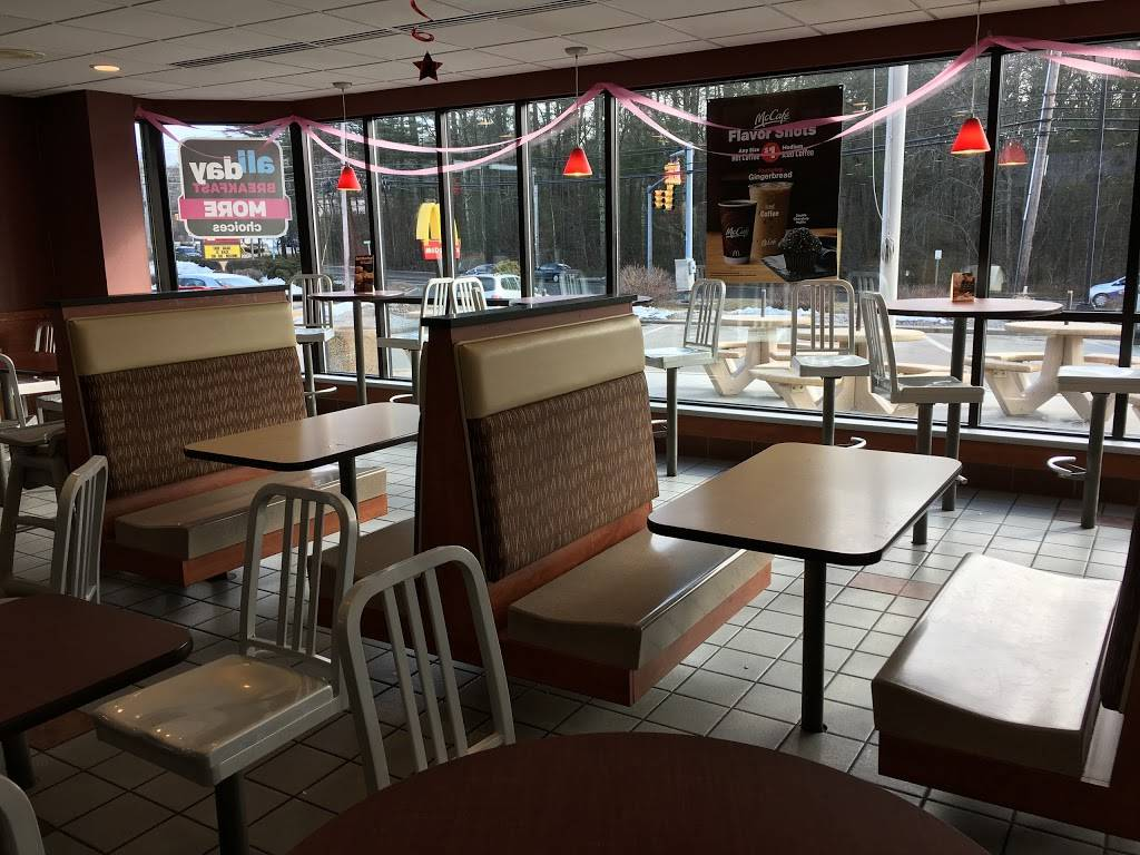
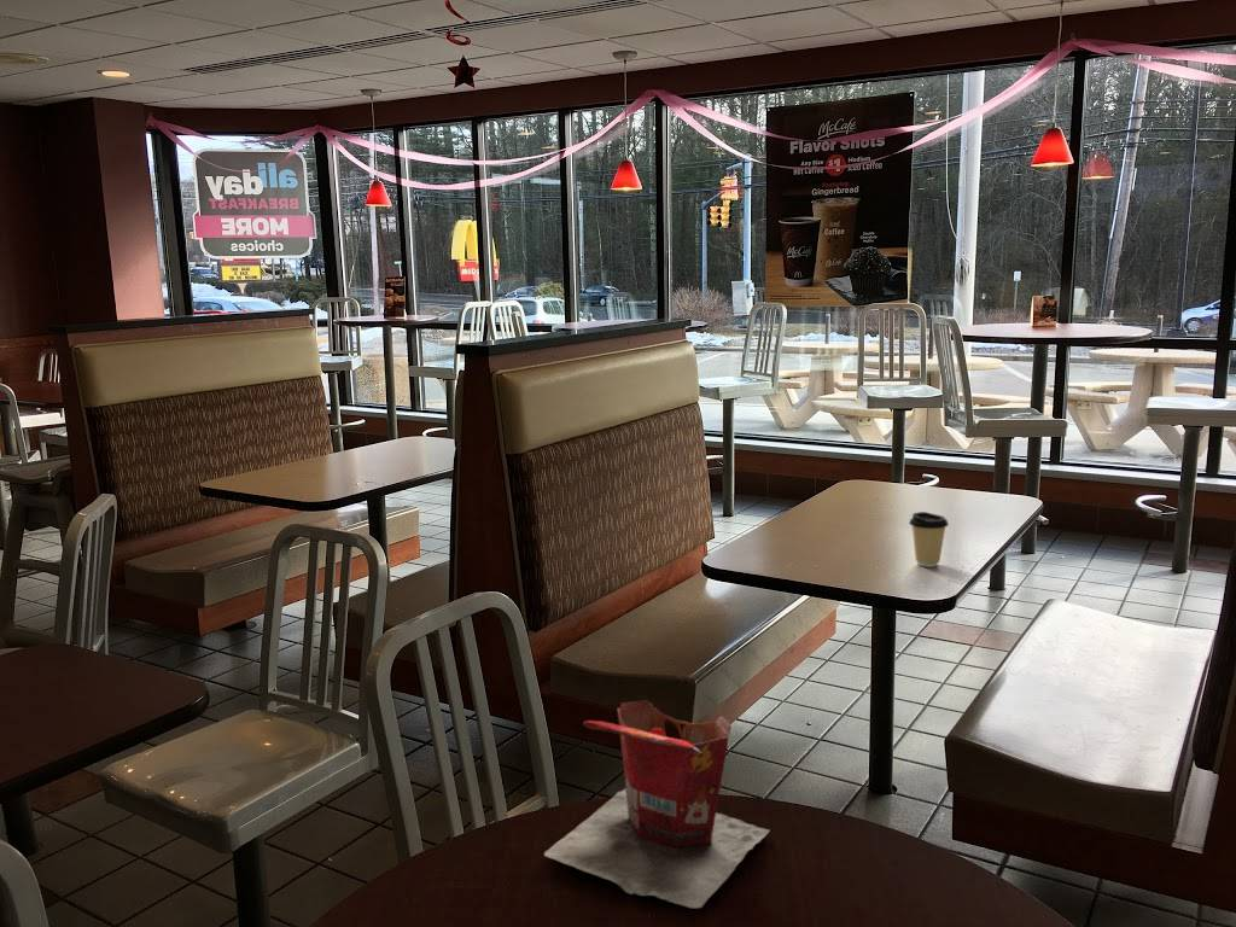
+ coffee cup [908,511,950,569]
+ paper bag [543,699,770,909]
